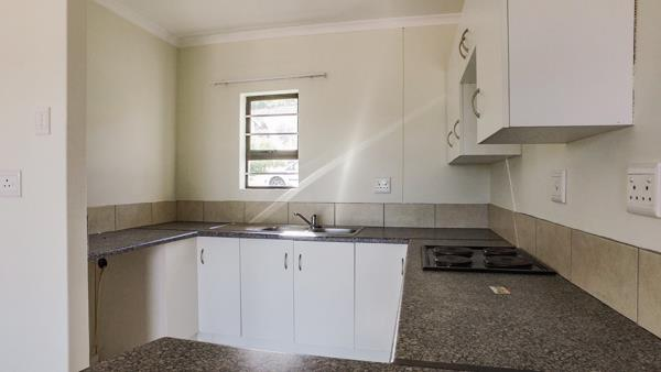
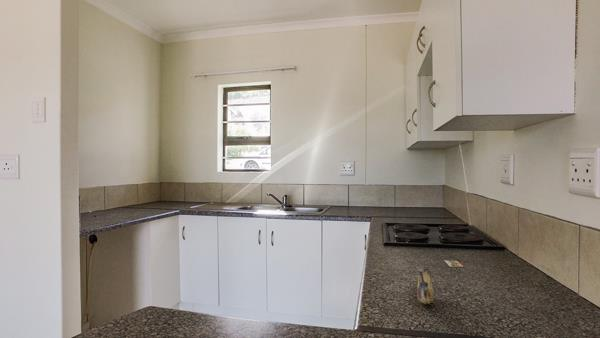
+ banana [416,267,435,305]
